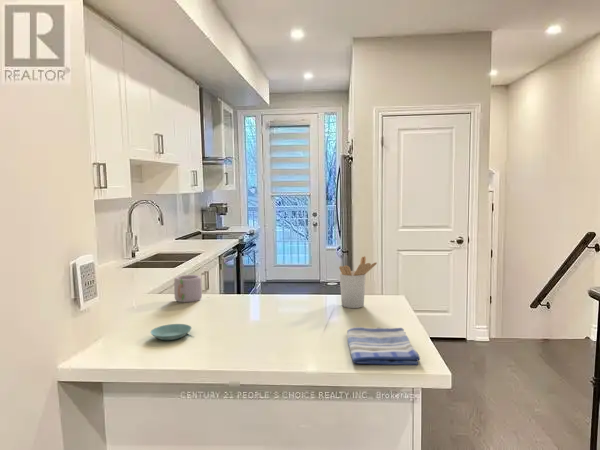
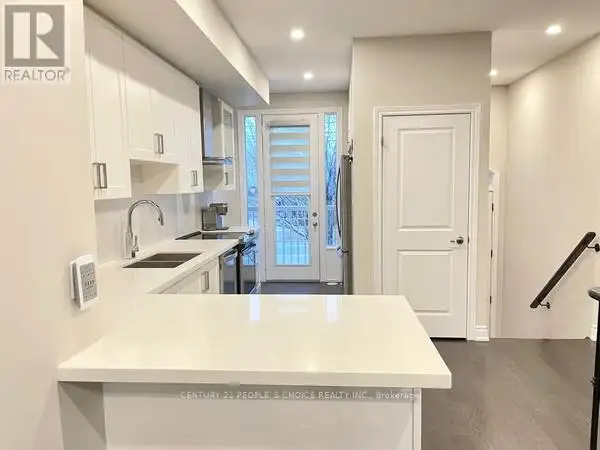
- mug [173,274,210,303]
- dish towel [346,326,421,366]
- utensil holder [338,255,378,309]
- saucer [150,323,192,341]
